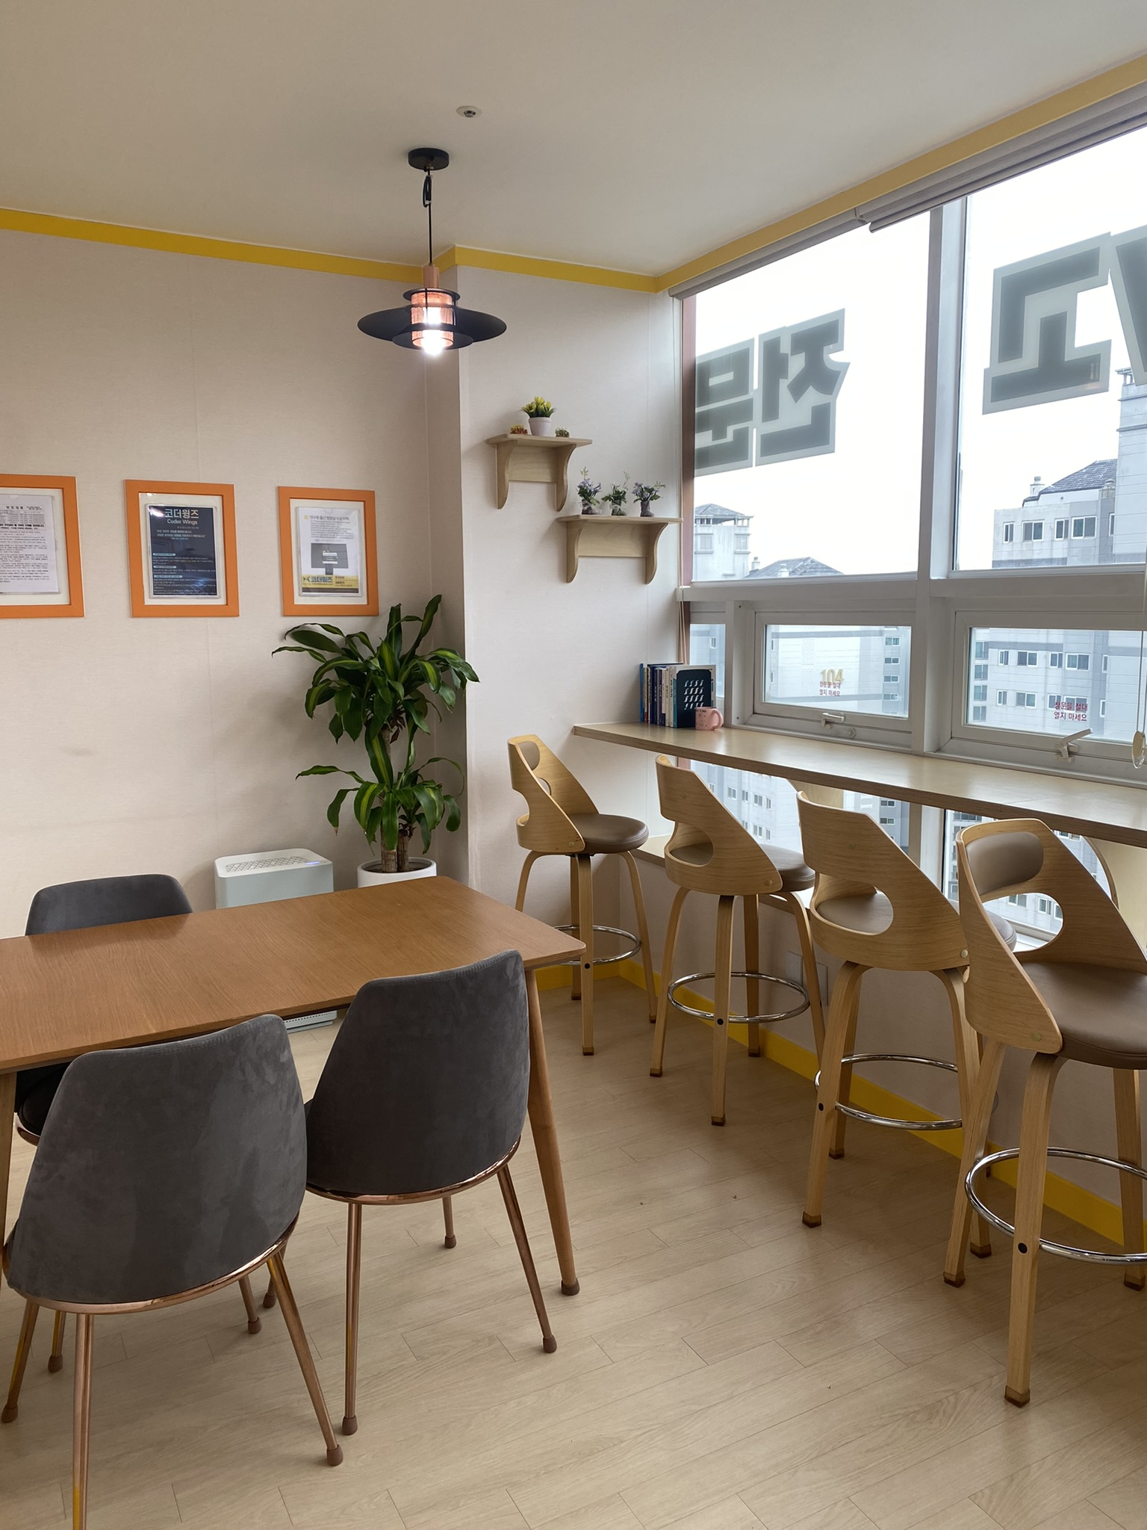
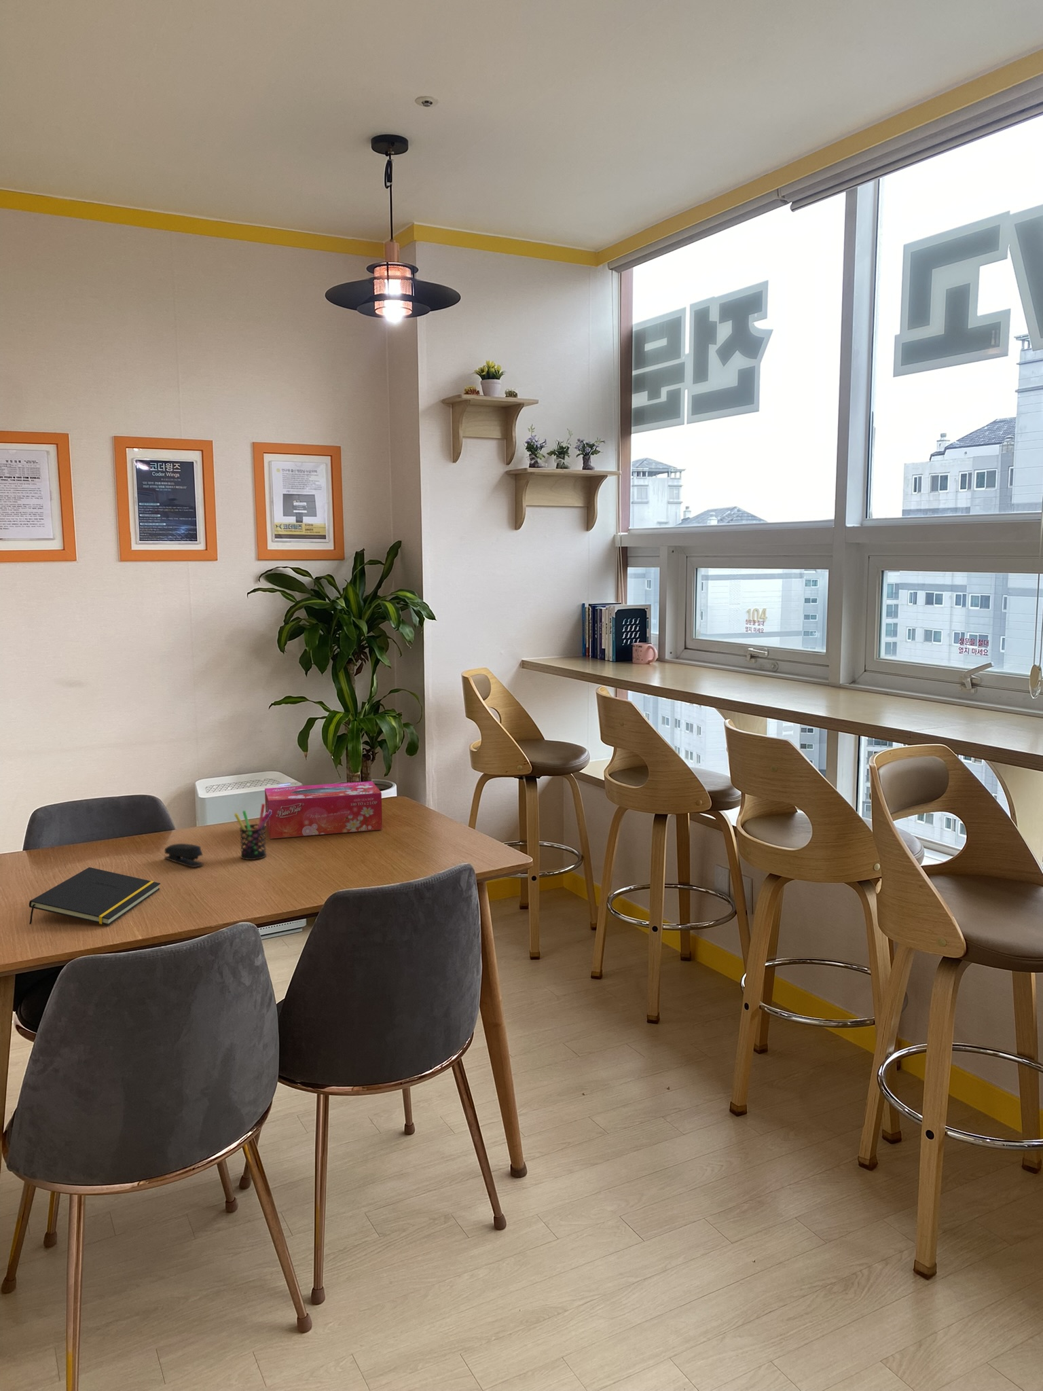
+ tissue box [264,781,383,839]
+ stapler [163,843,205,869]
+ pen holder [233,803,272,861]
+ notepad [28,866,161,926]
